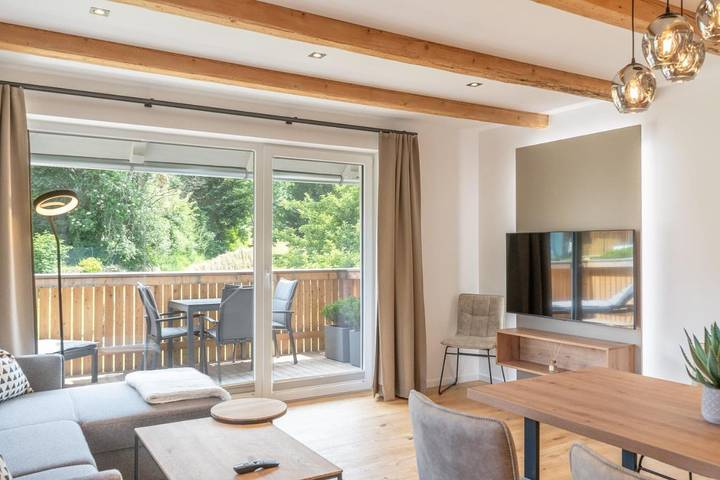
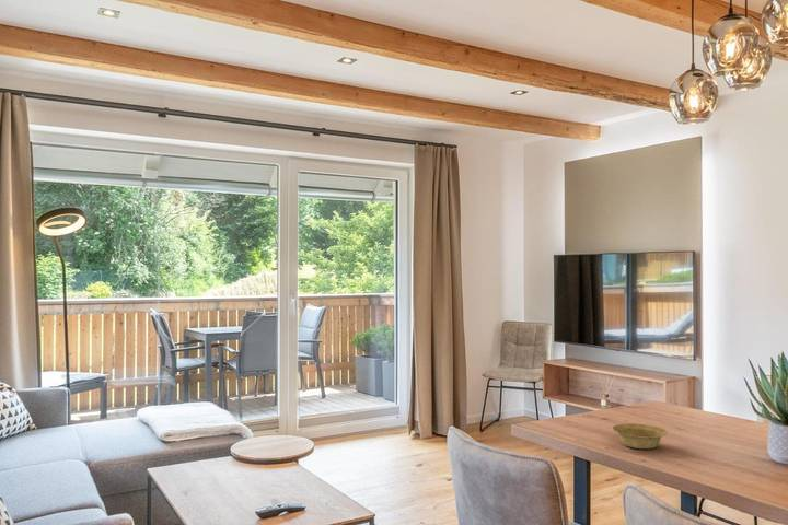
+ bowl [611,422,669,450]
